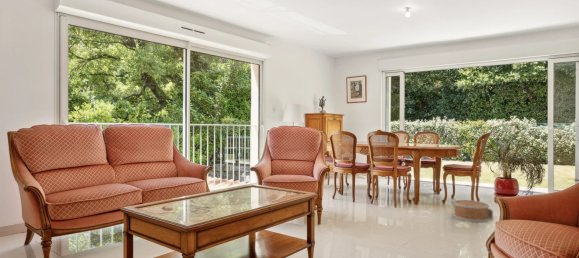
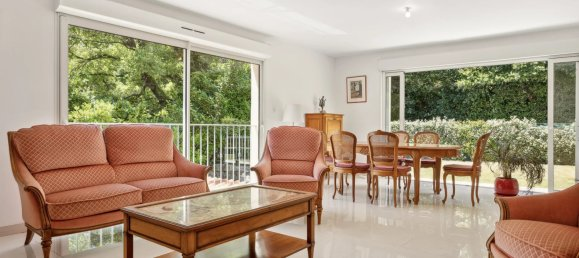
- basket [450,199,494,223]
